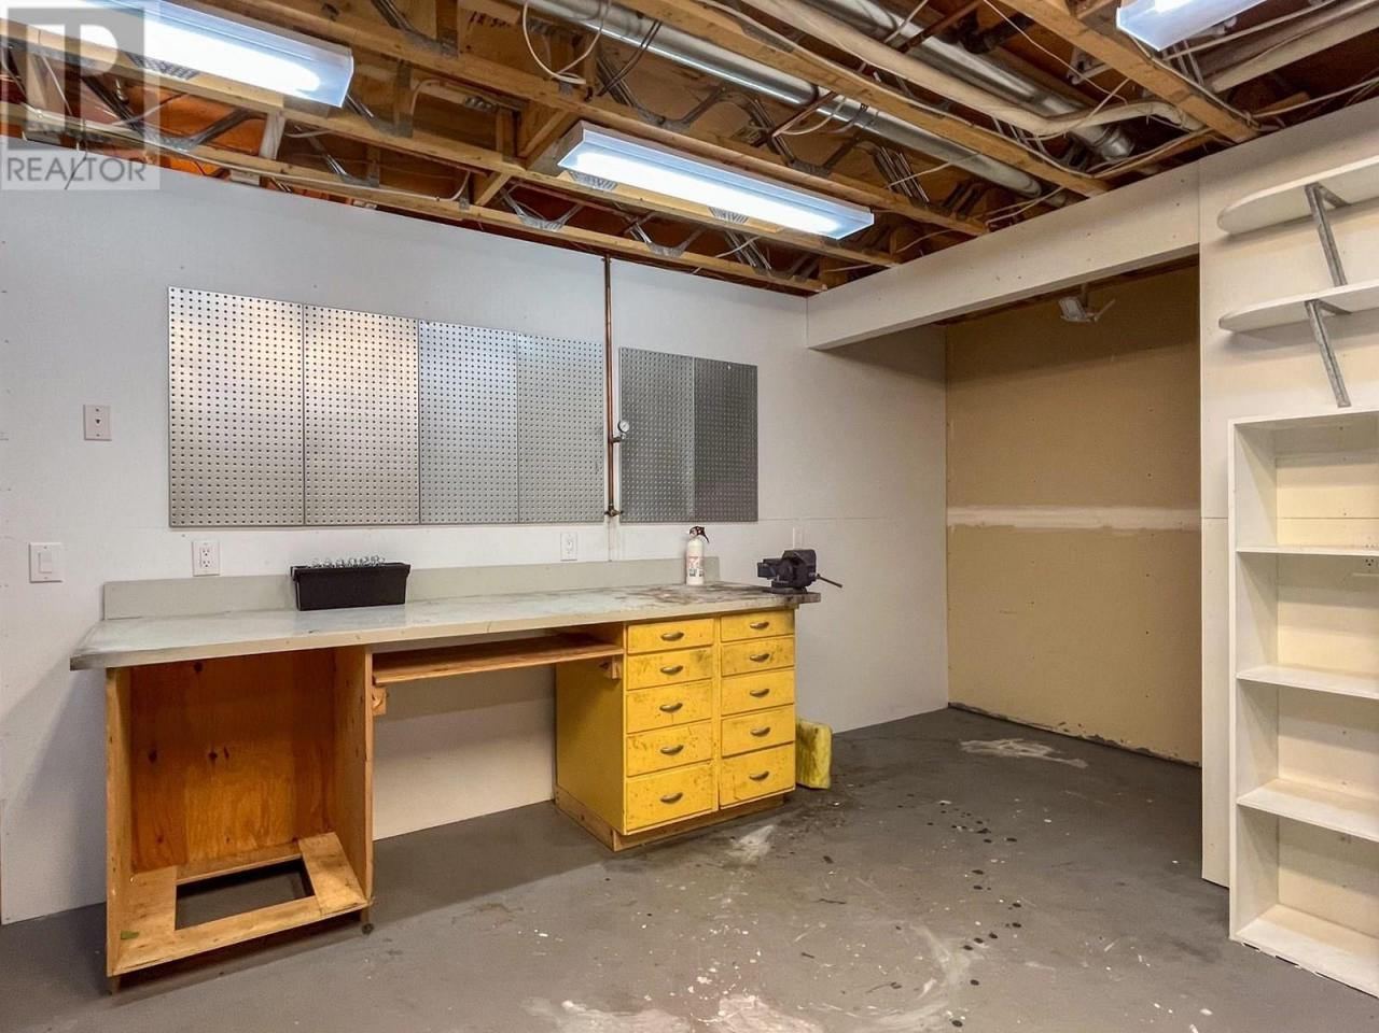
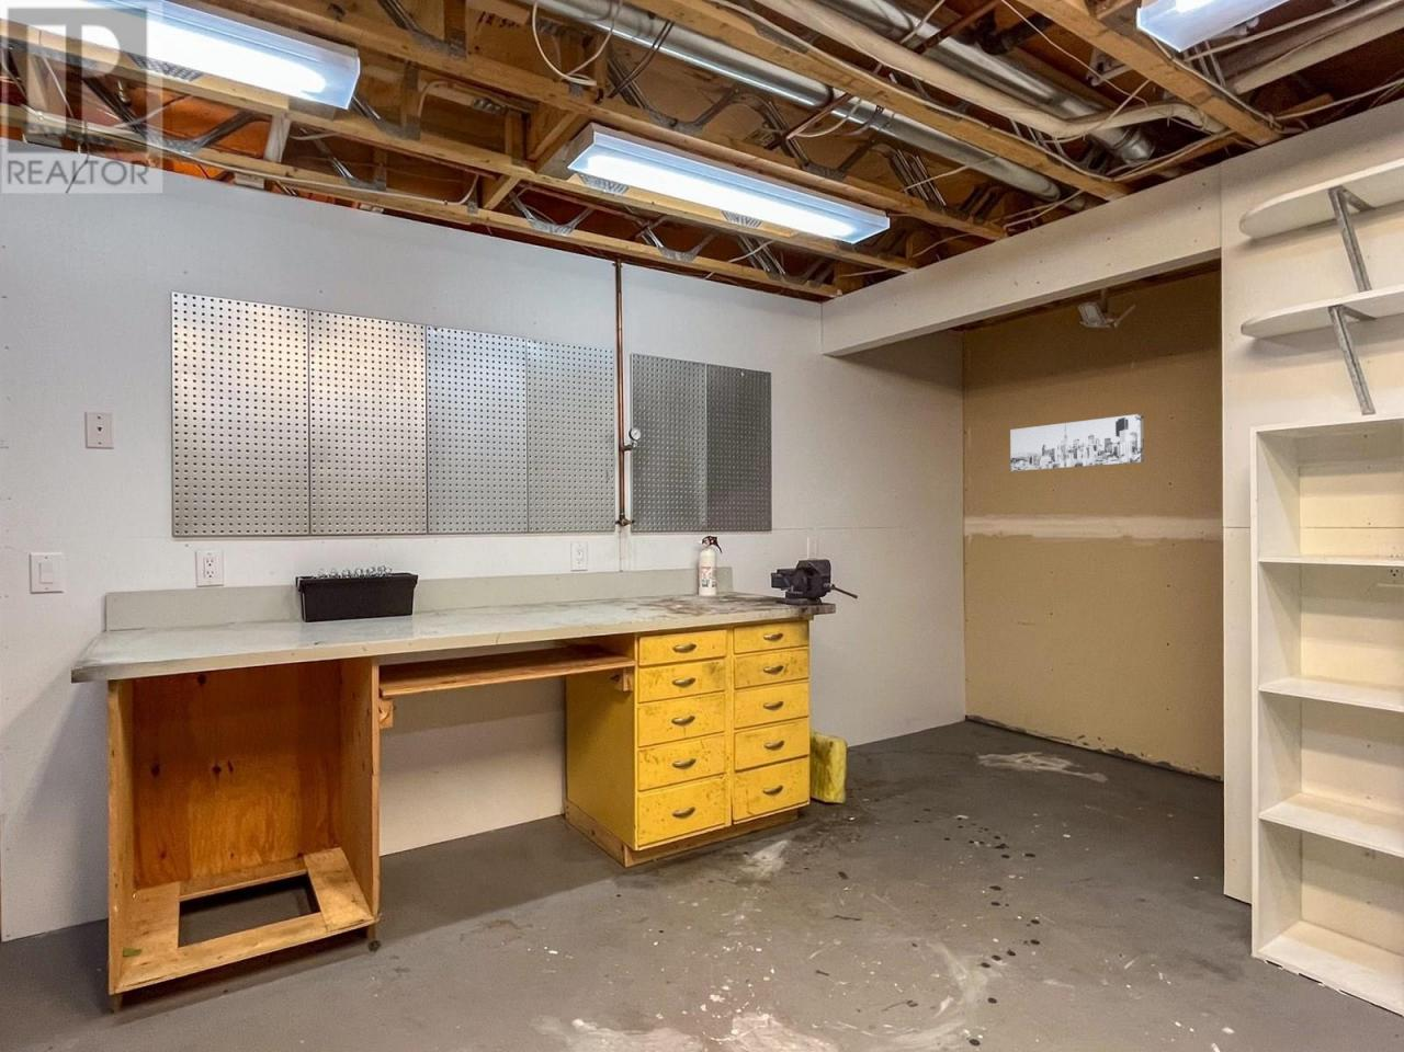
+ wall art [1009,413,1145,472]
